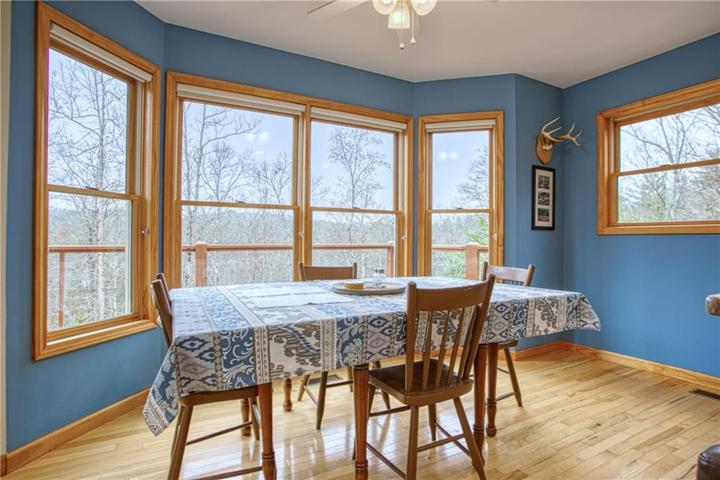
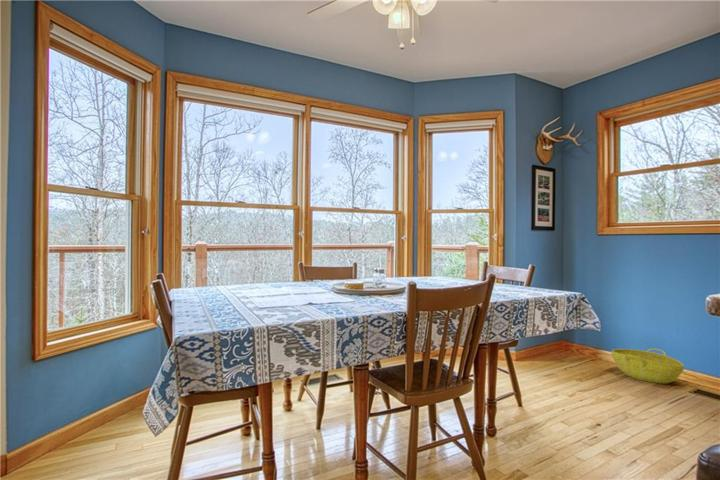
+ basket [610,348,685,385]
